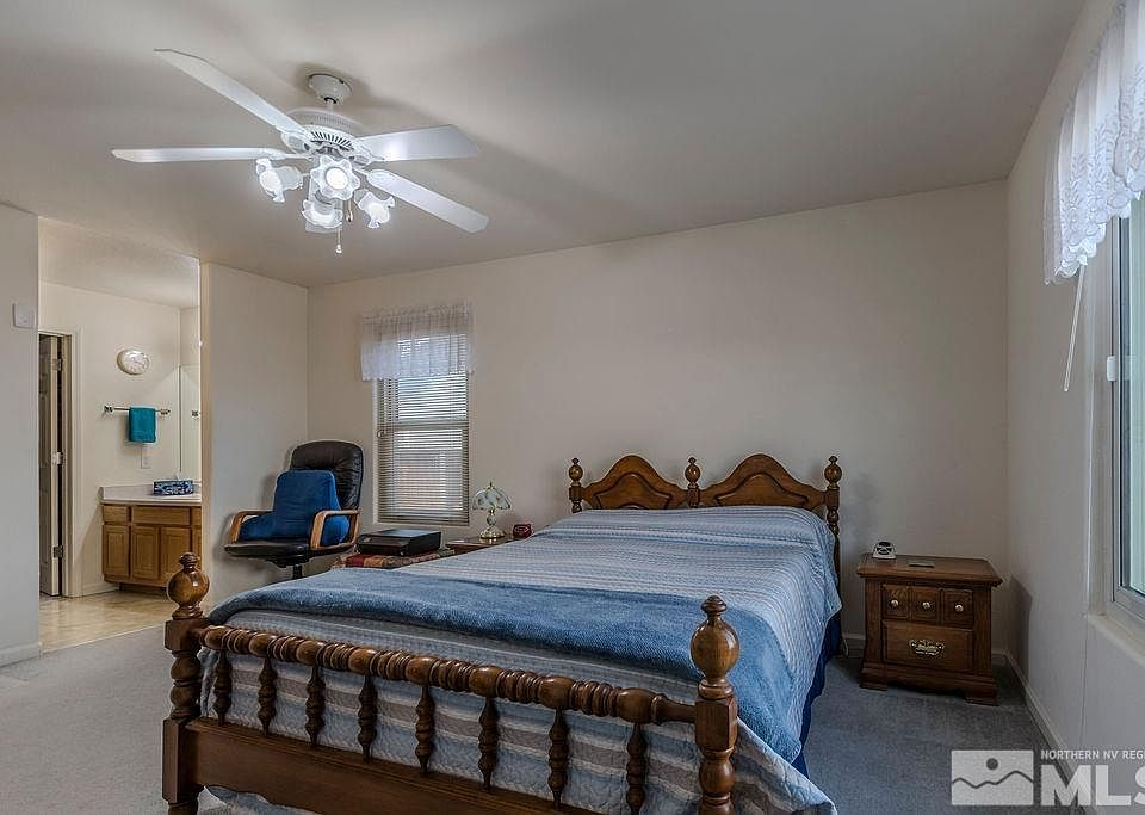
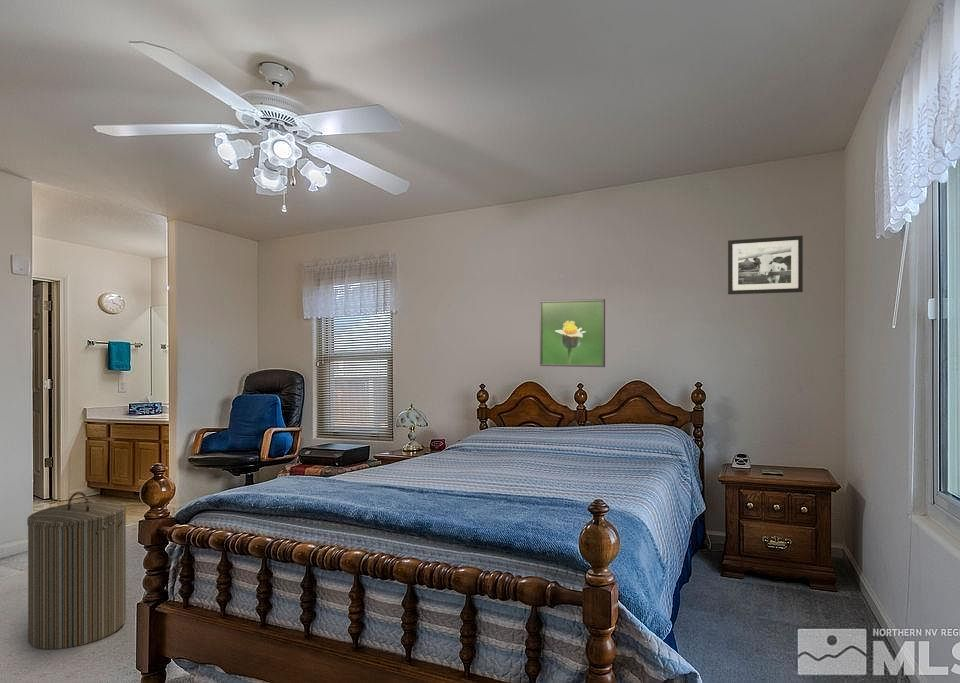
+ laundry hamper [26,491,127,650]
+ picture frame [727,235,804,296]
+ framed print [539,298,606,368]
